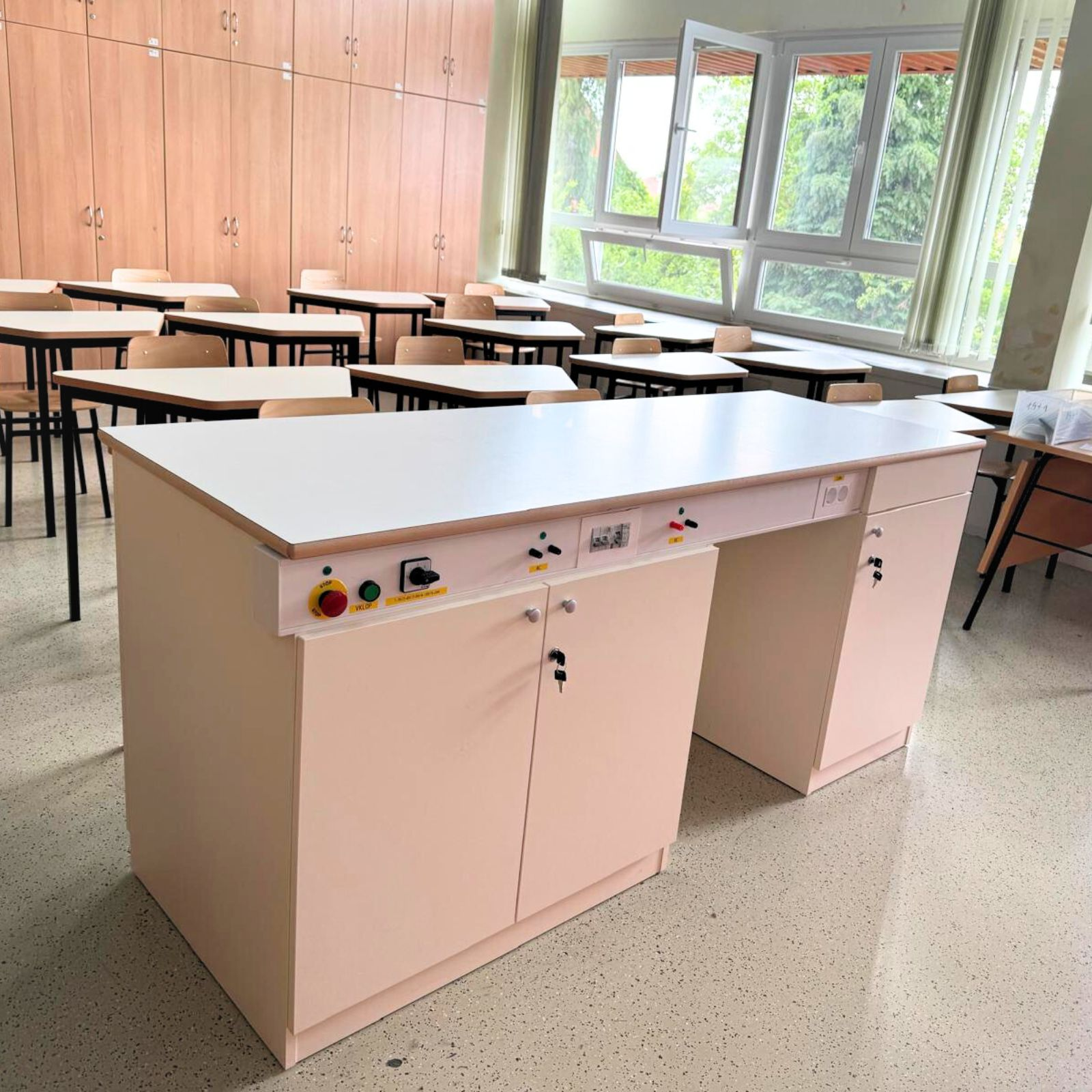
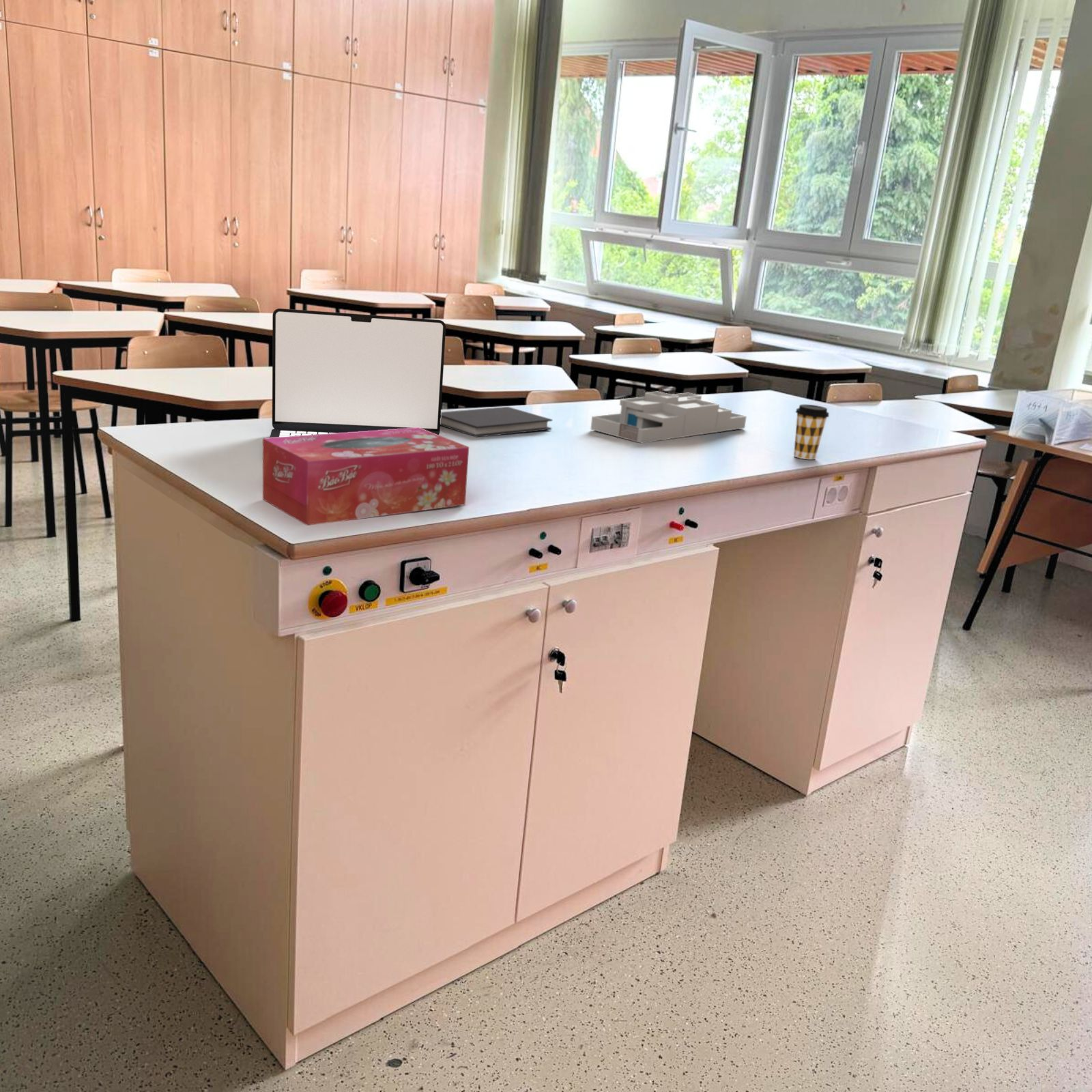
+ desk organizer [590,391,747,444]
+ coffee cup [793,403,830,460]
+ tissue box [262,427,470,526]
+ laptop [269,308,446,437]
+ diary [440,406,553,438]
